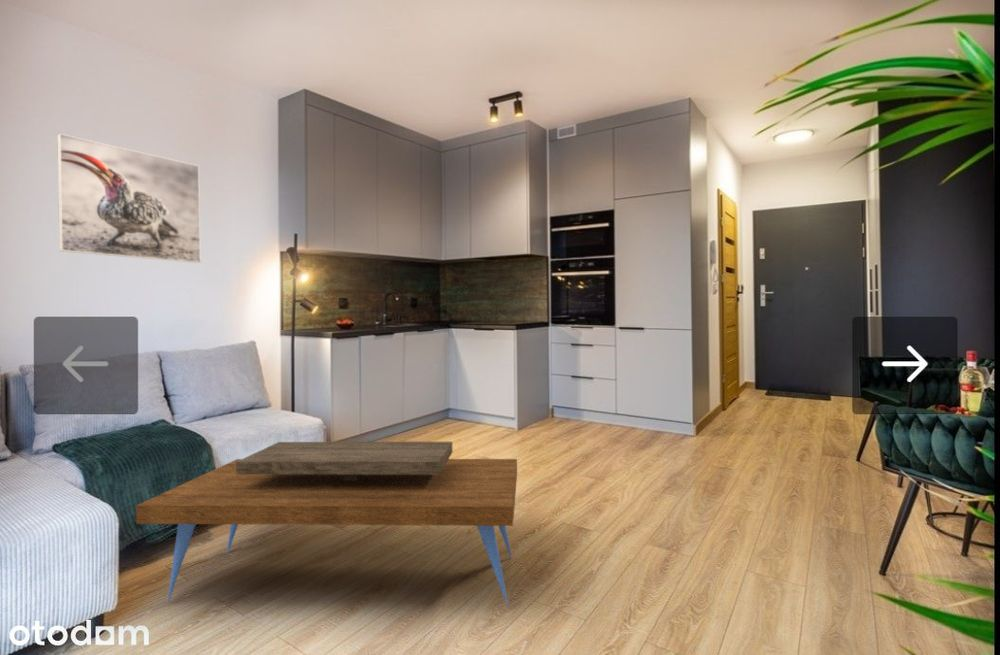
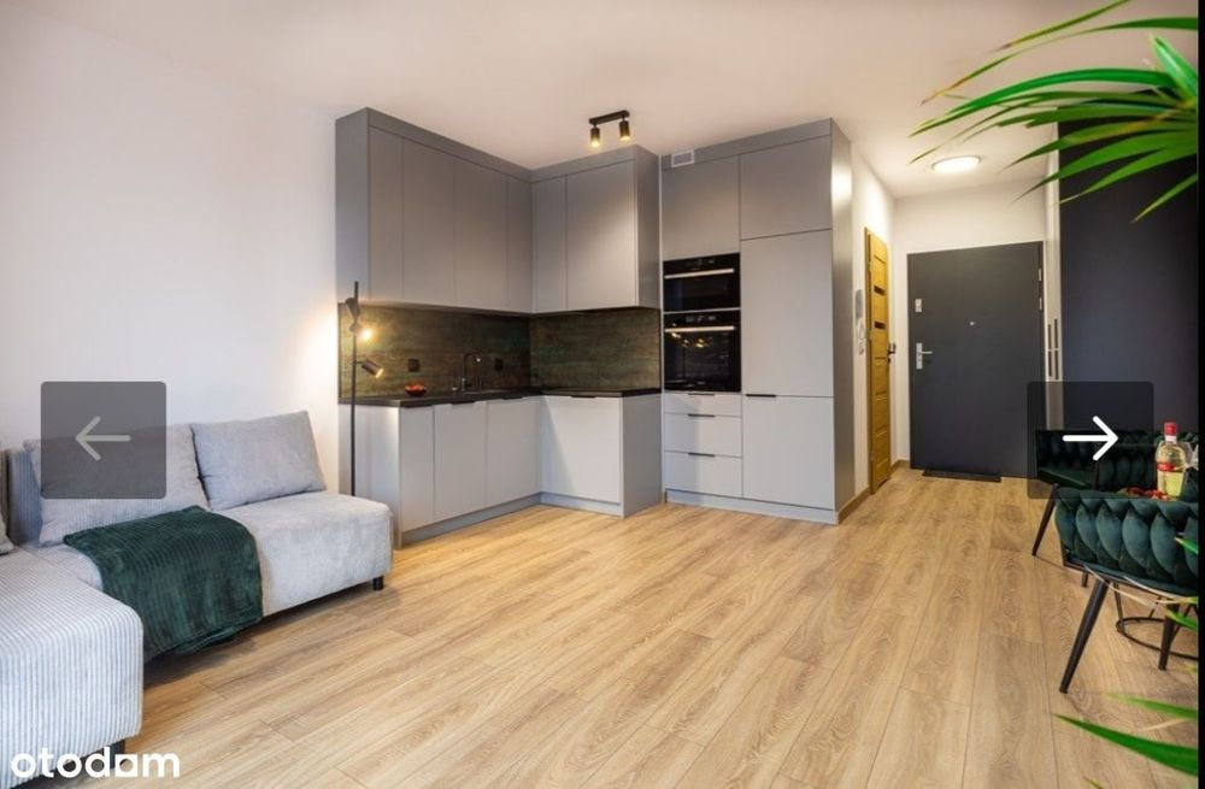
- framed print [56,133,202,264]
- coffee table [135,441,518,607]
